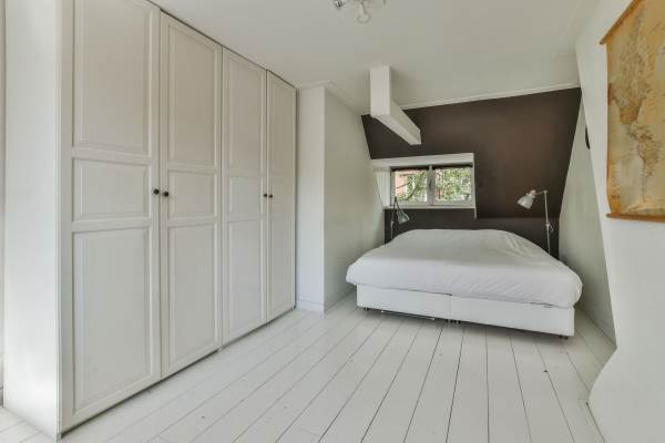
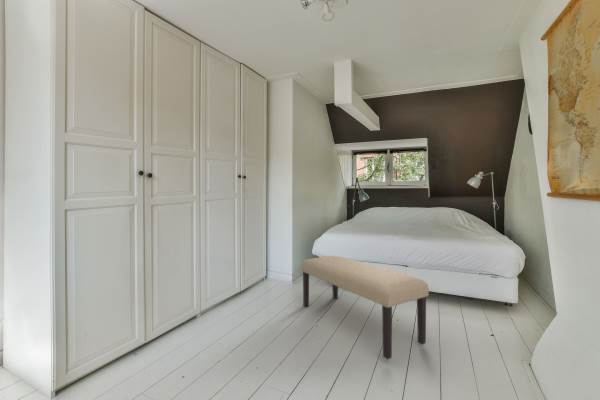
+ bench [300,255,430,361]
